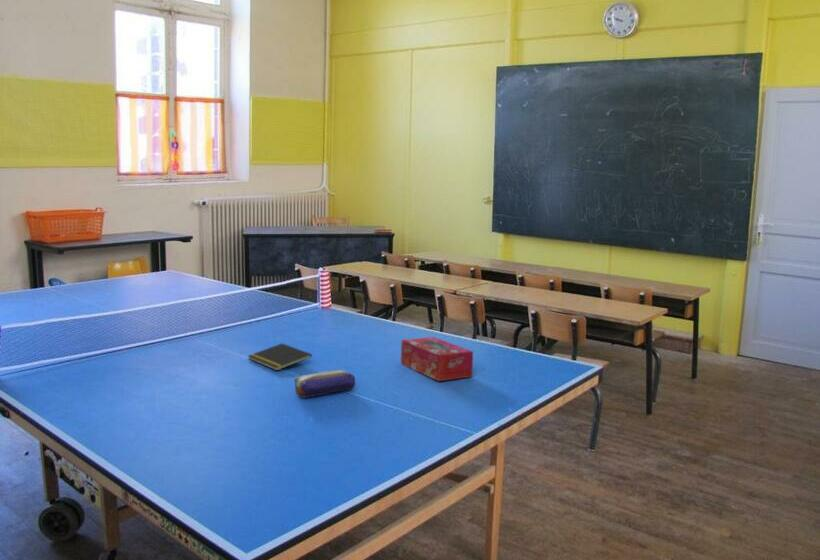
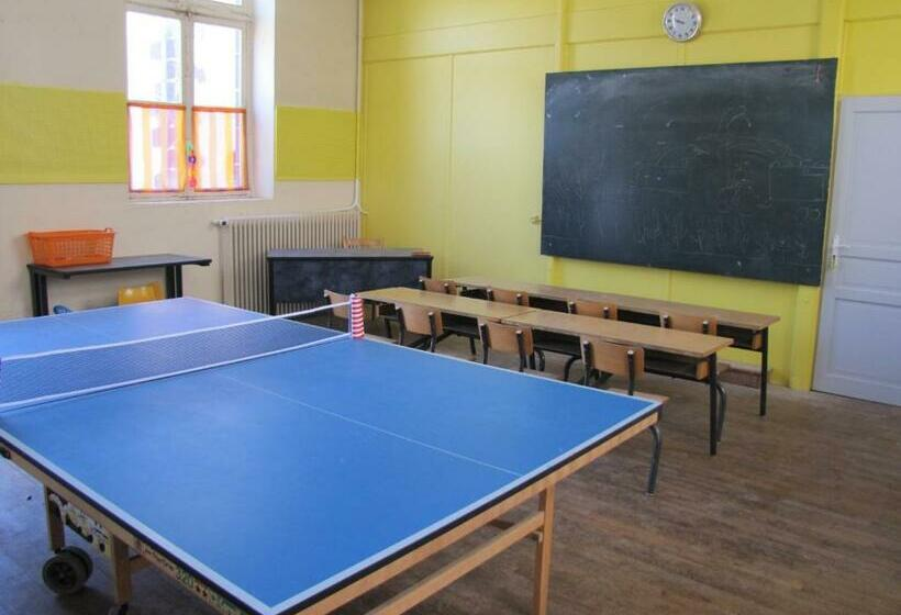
- tissue box [400,336,474,382]
- notepad [247,342,313,371]
- pencil case [294,369,356,399]
